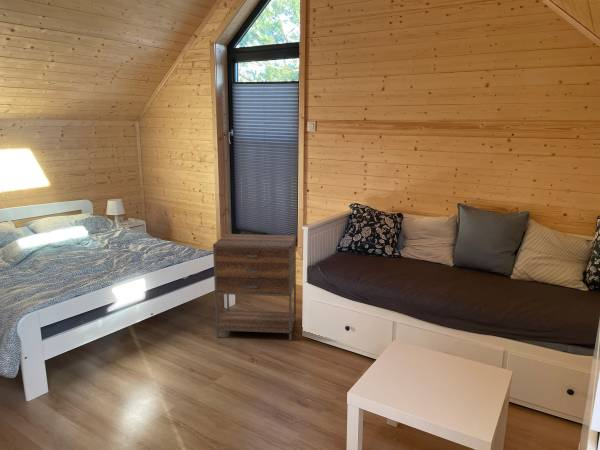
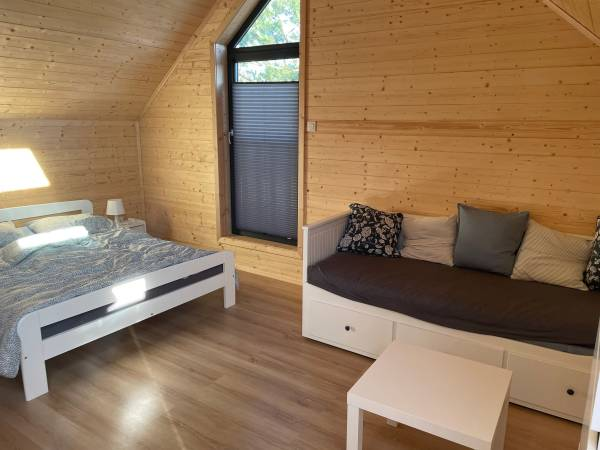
- nightstand [212,233,297,341]
